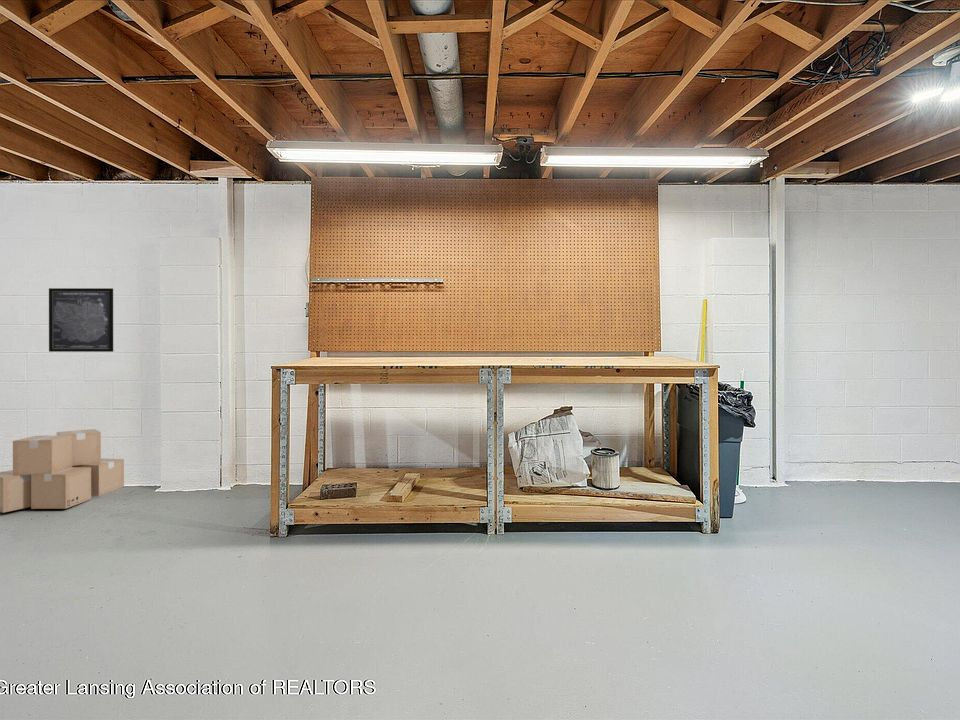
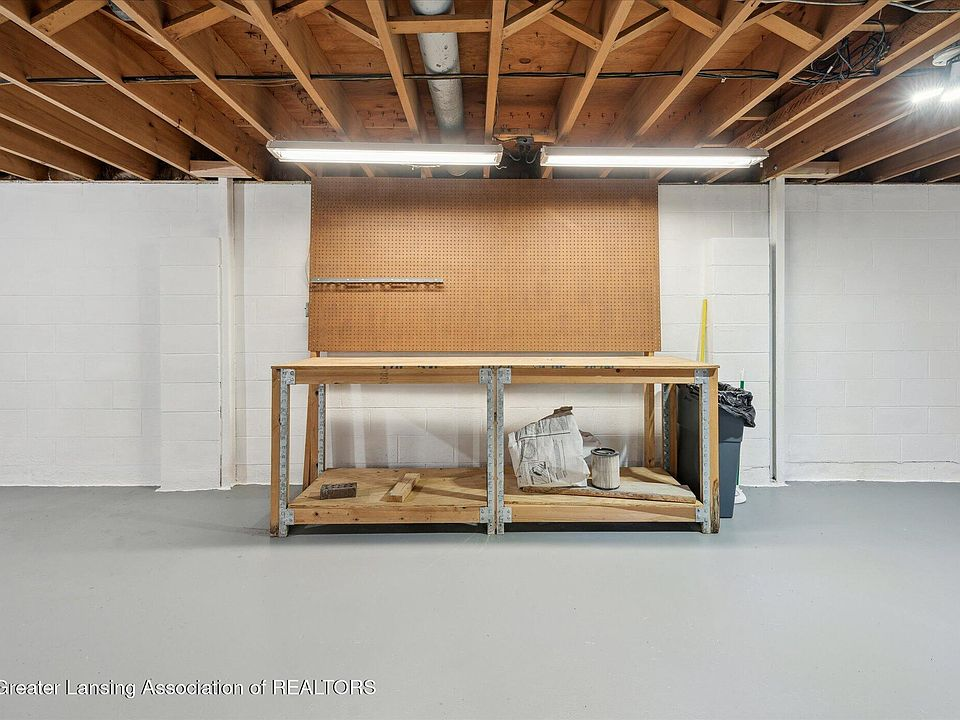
- wall art [48,287,114,353]
- cardboard box [0,428,125,514]
